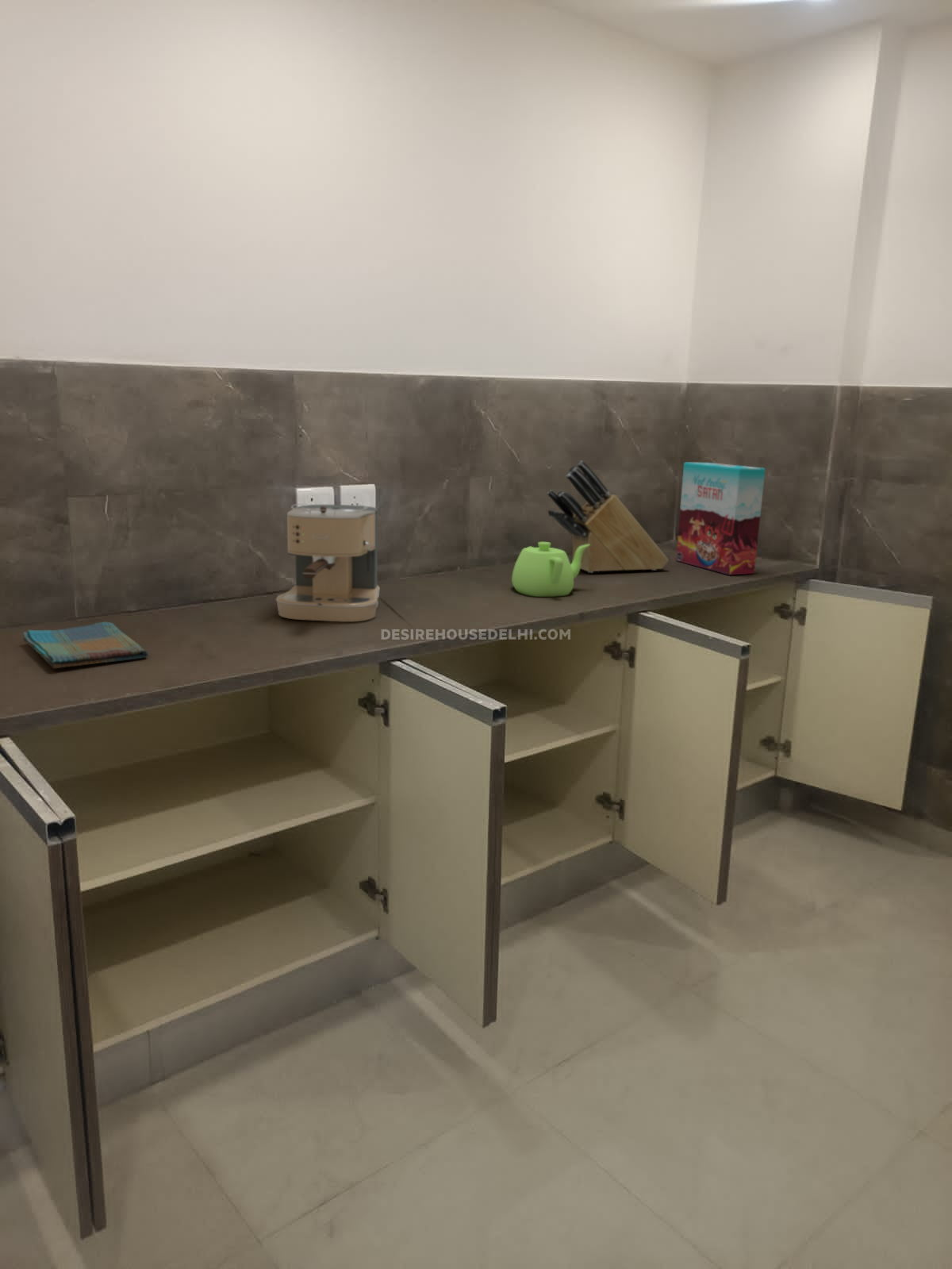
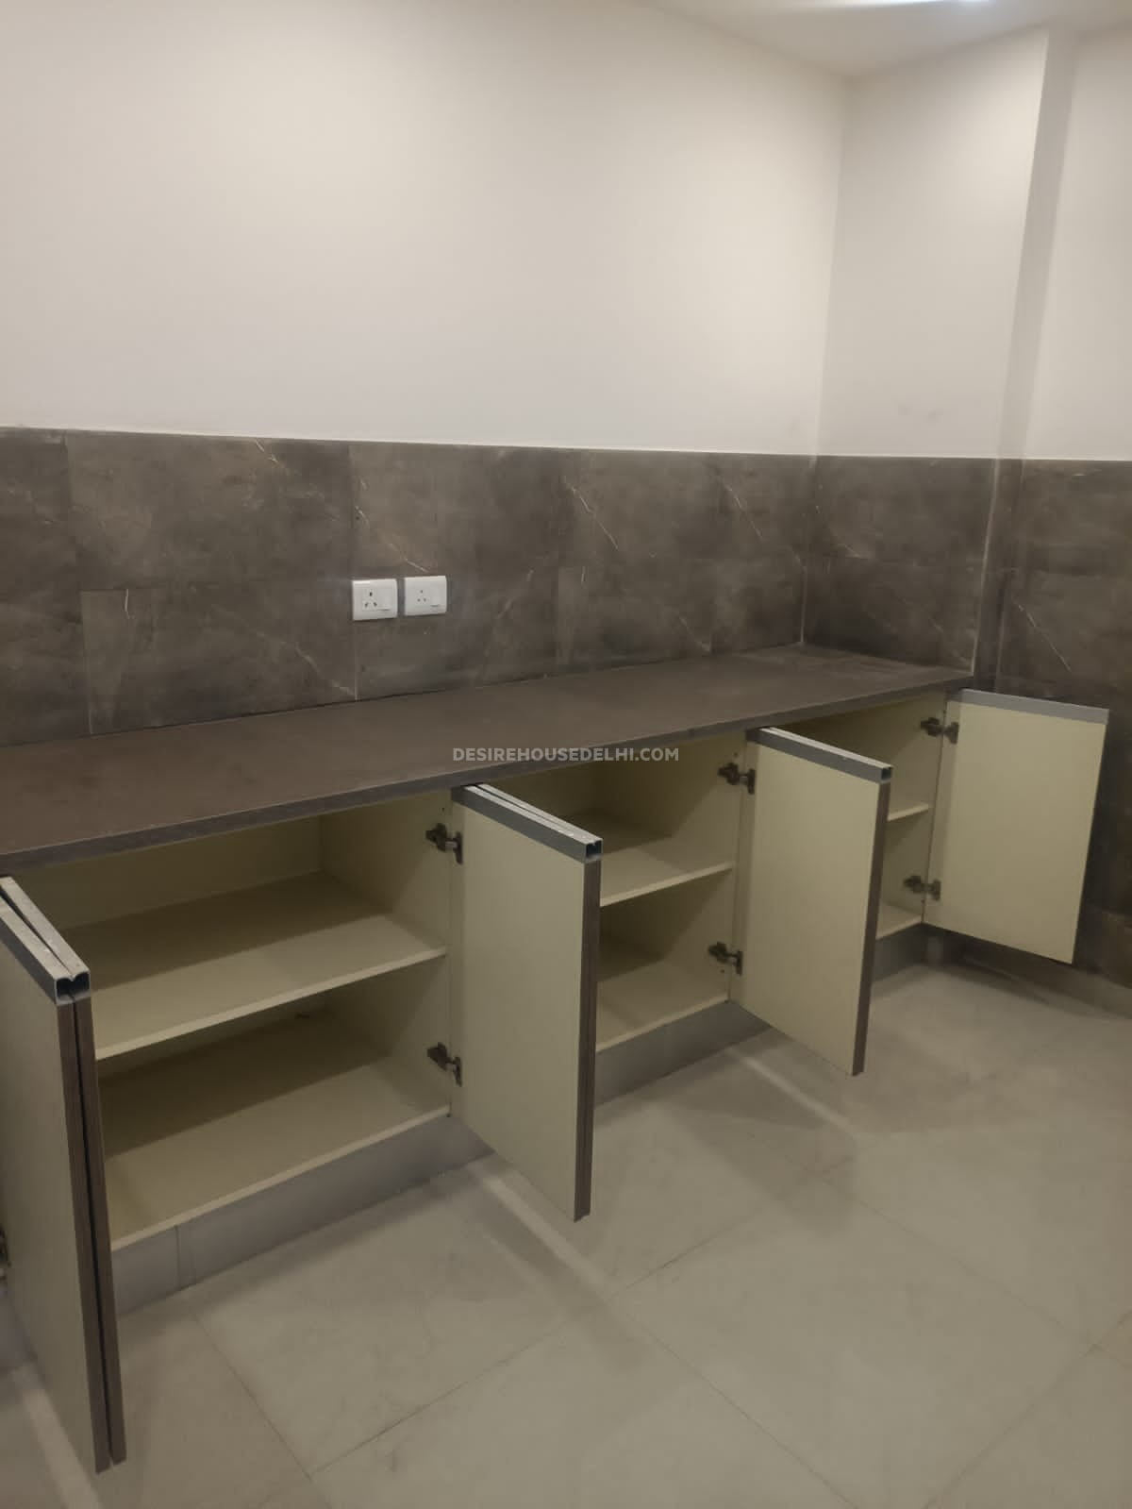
- knife block [547,460,670,574]
- dish towel [22,621,149,669]
- coffee maker [275,503,381,622]
- teapot [511,541,590,598]
- cereal box [675,462,766,576]
